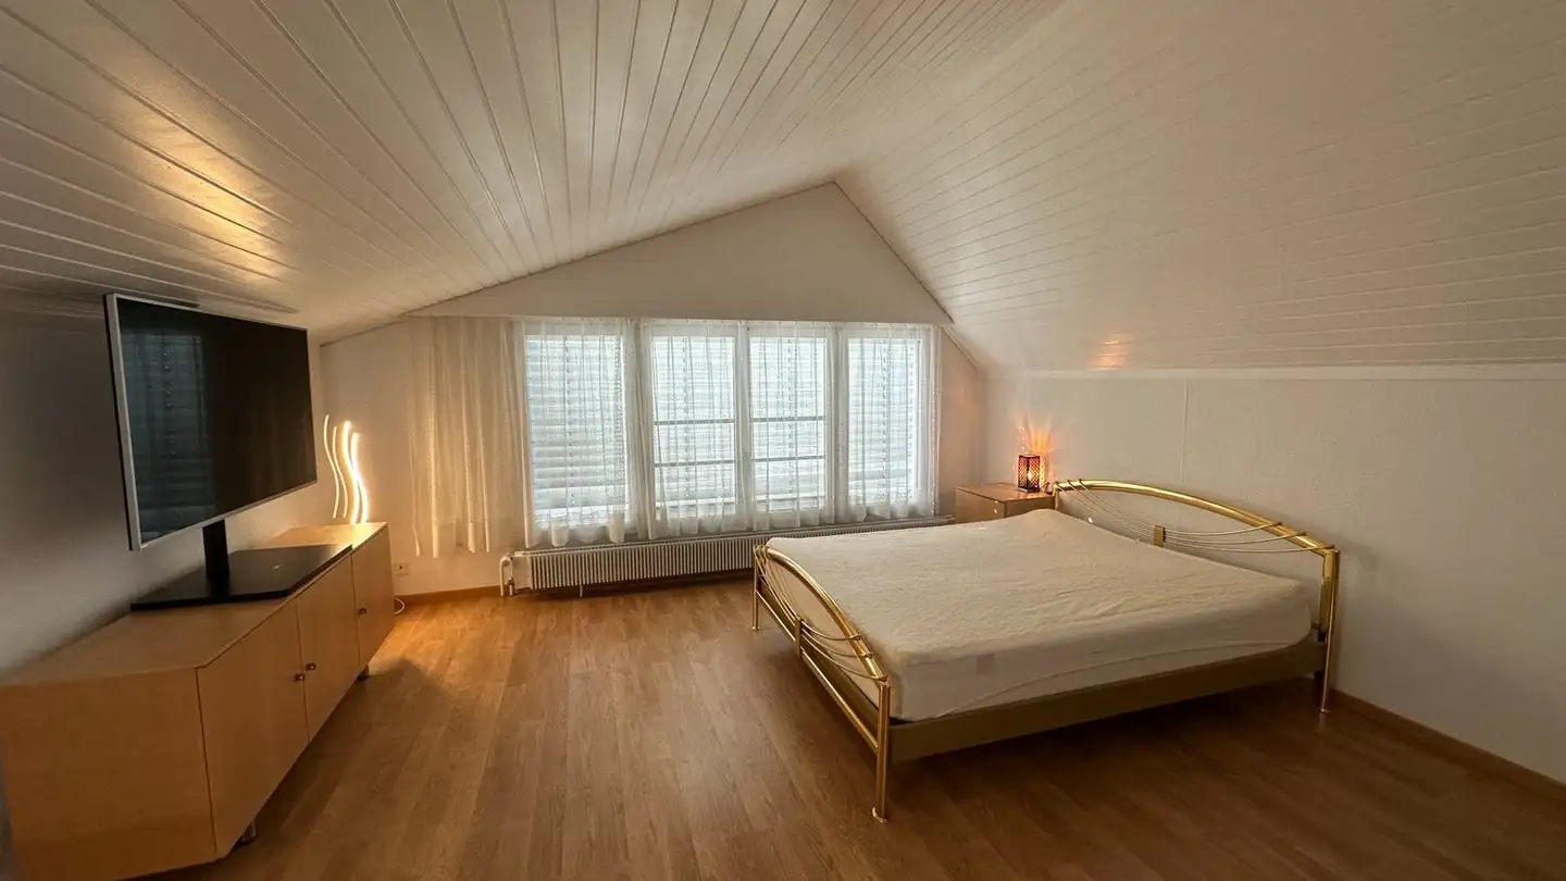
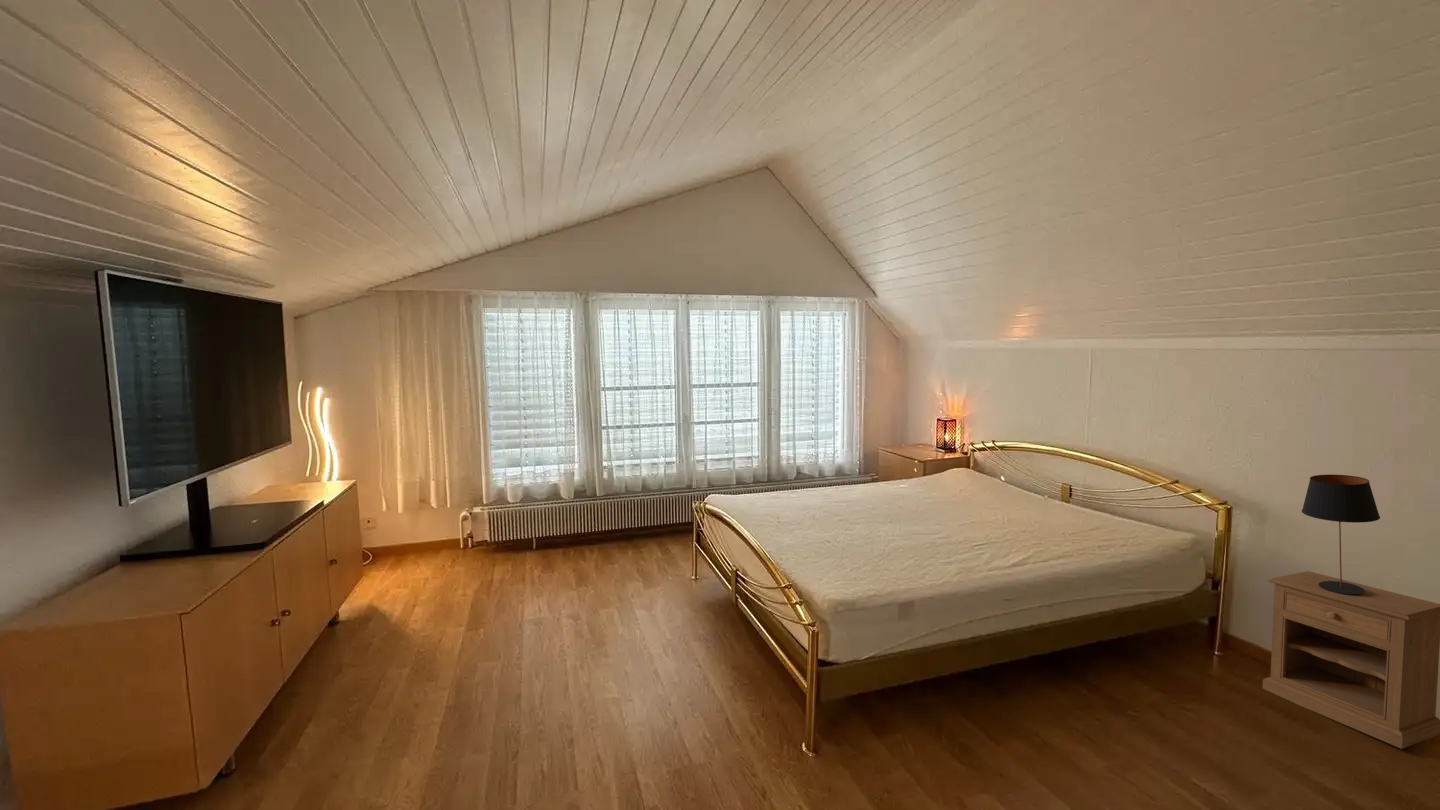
+ table lamp [1301,474,1381,595]
+ nightstand [1262,570,1440,750]
